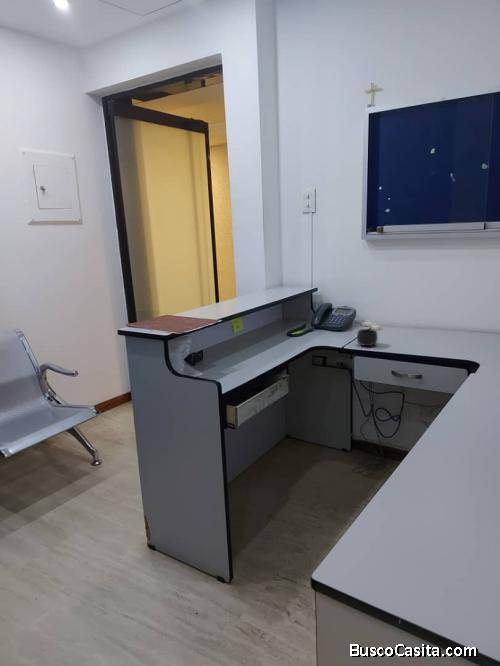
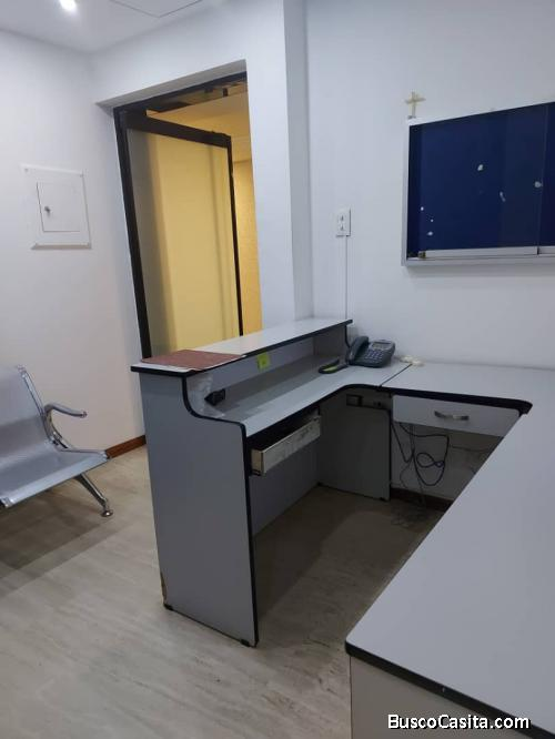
- mug [356,328,379,347]
